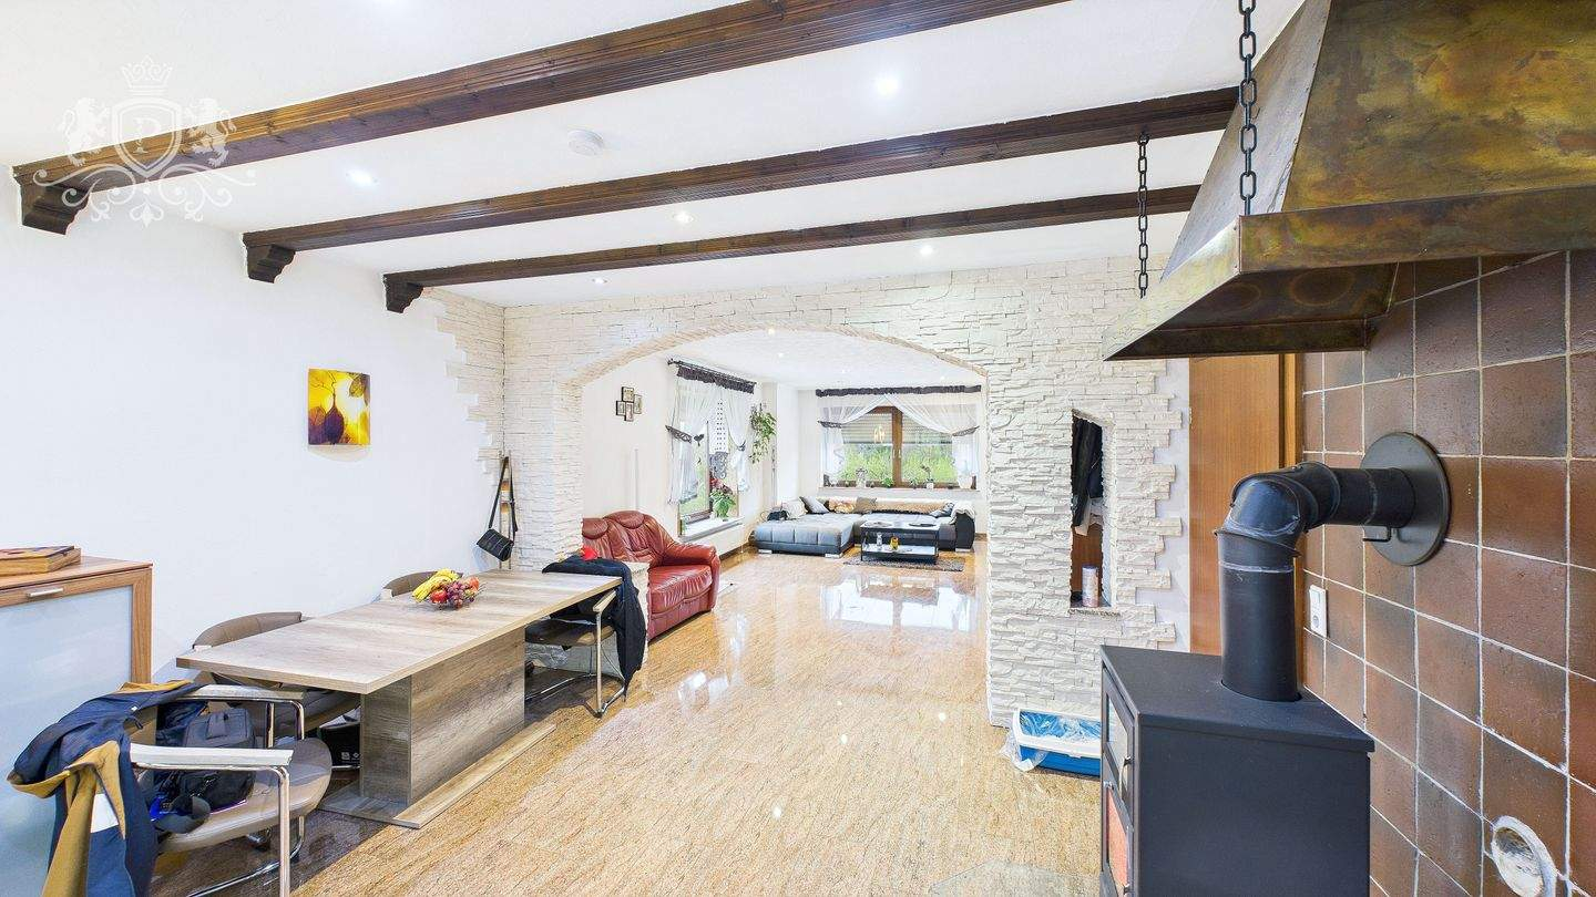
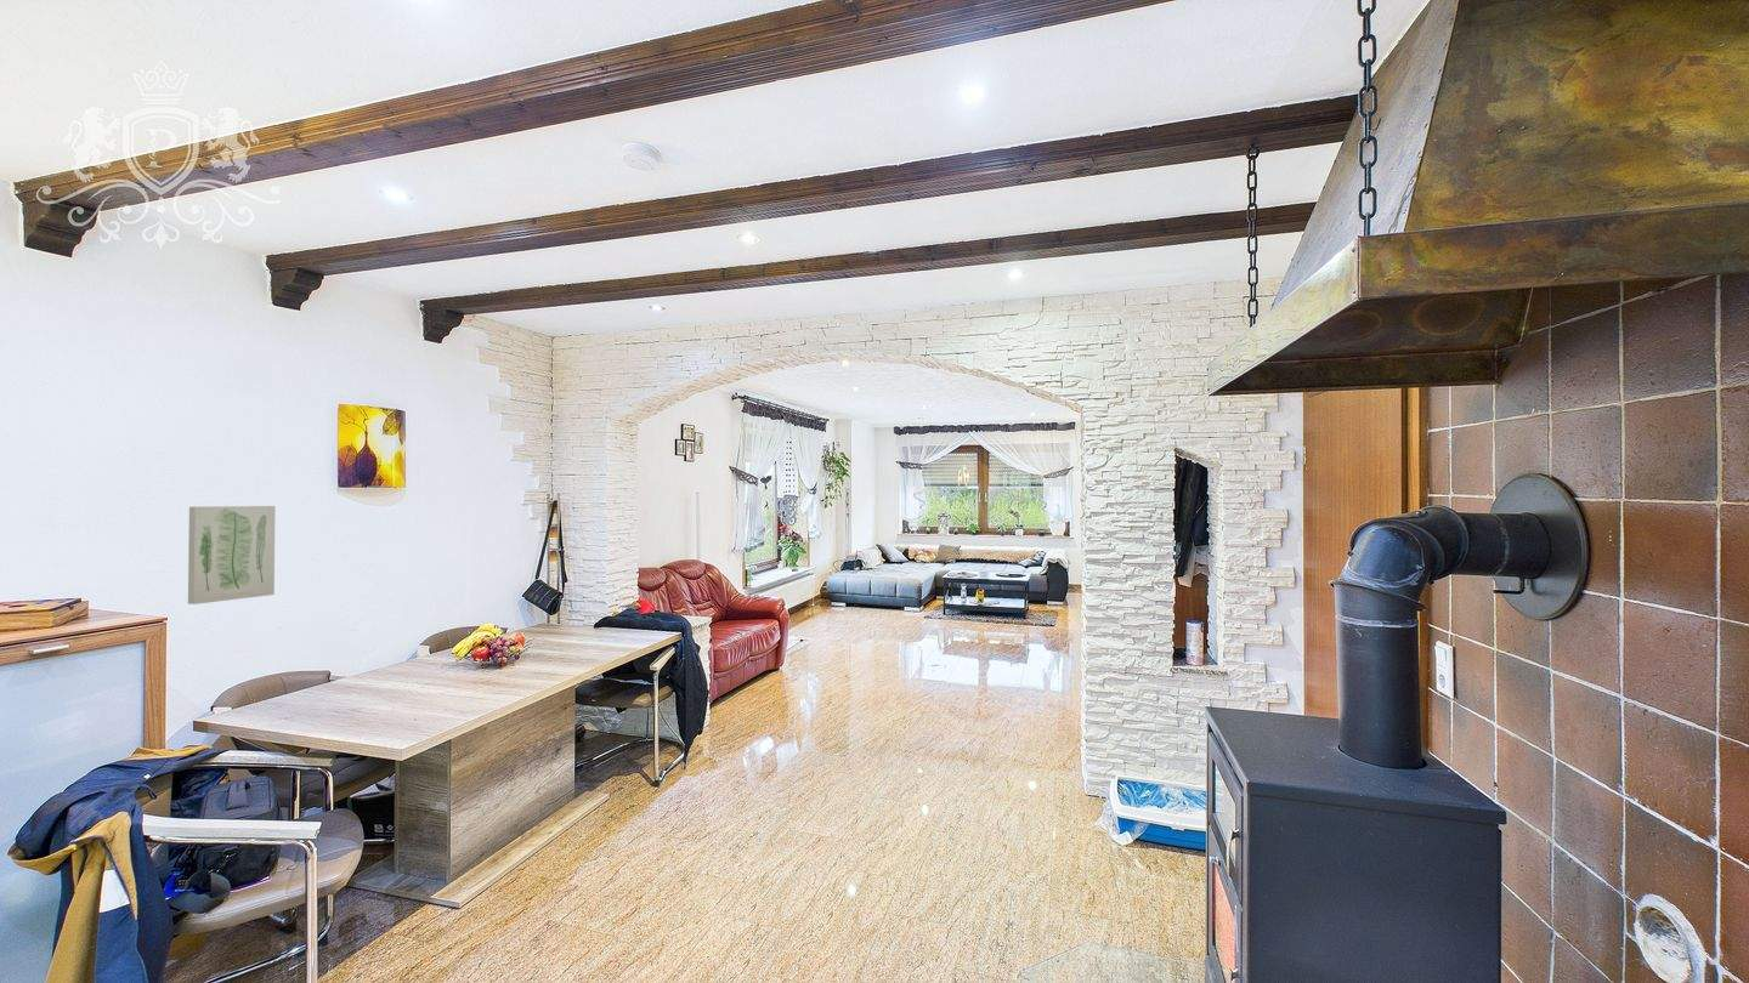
+ wall art [187,505,277,606]
